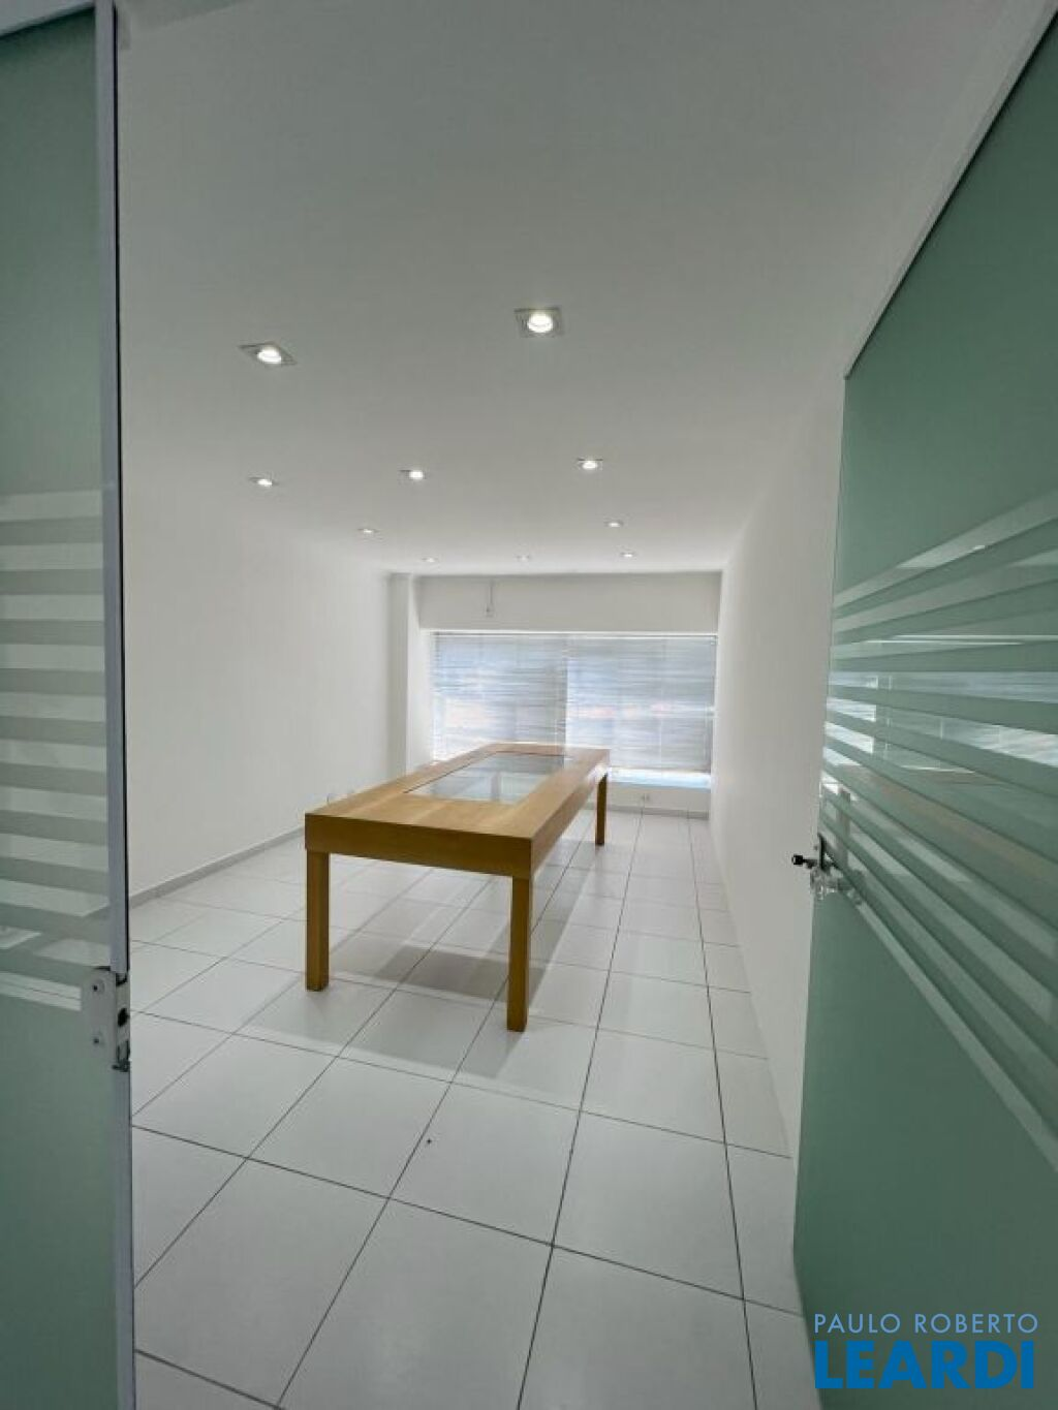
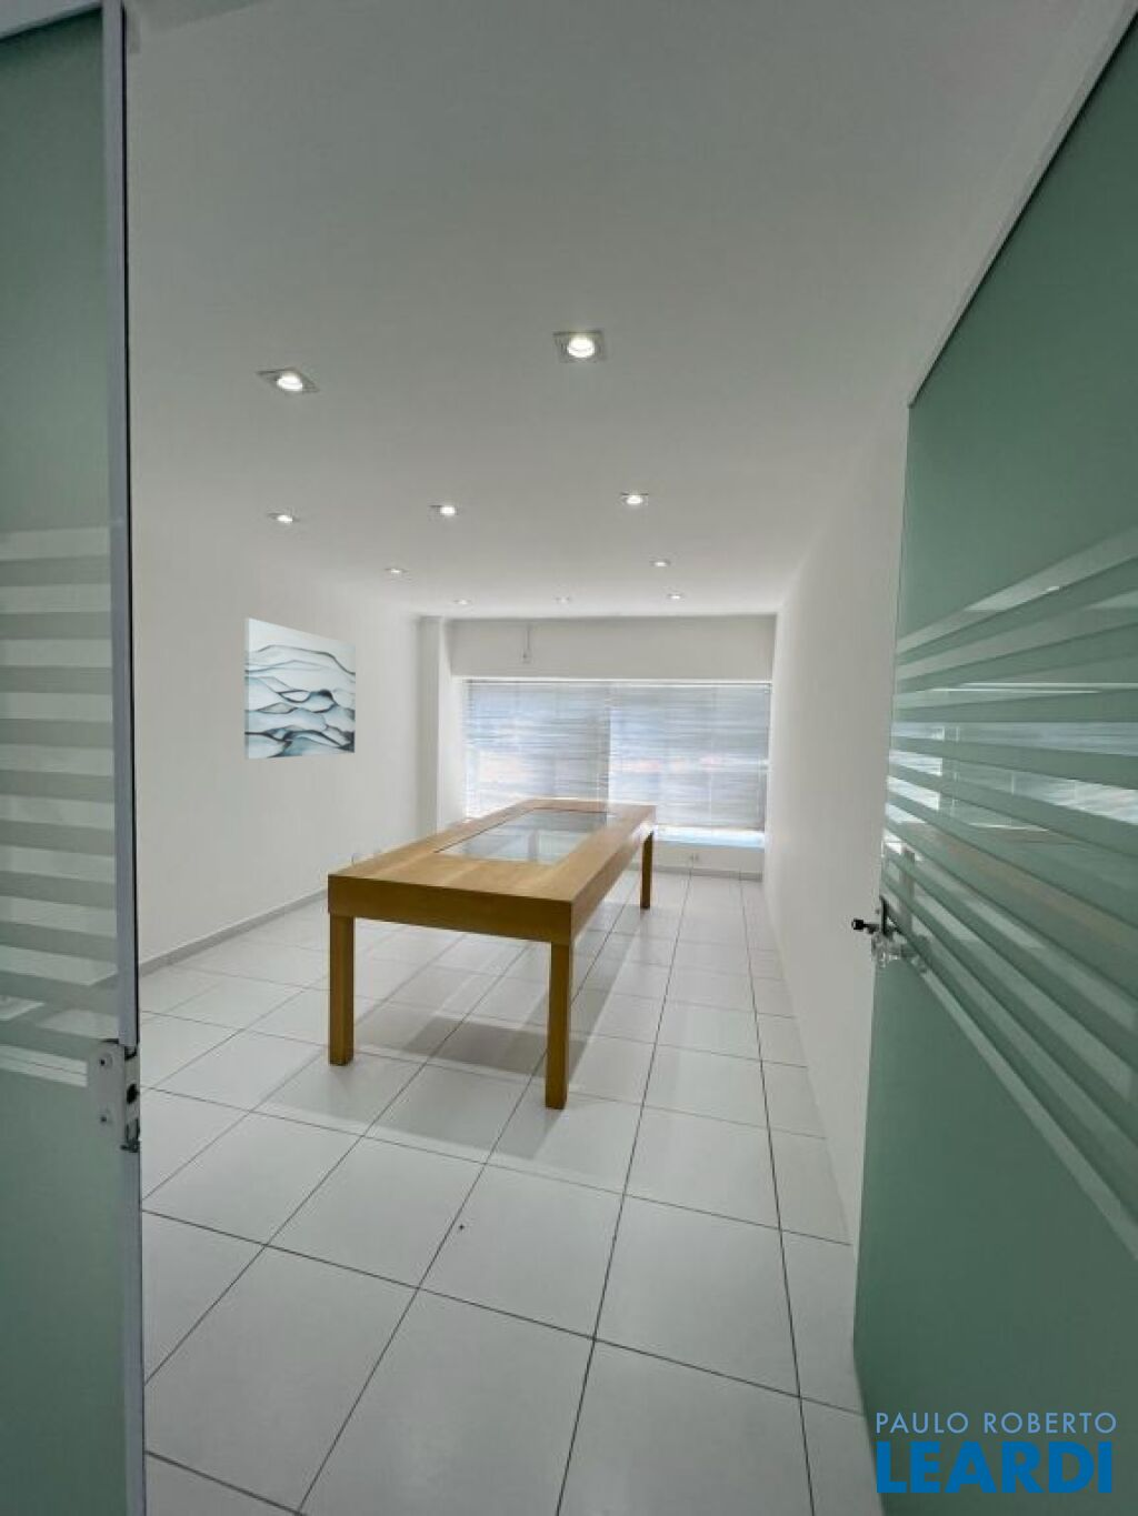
+ wall art [244,618,356,760]
